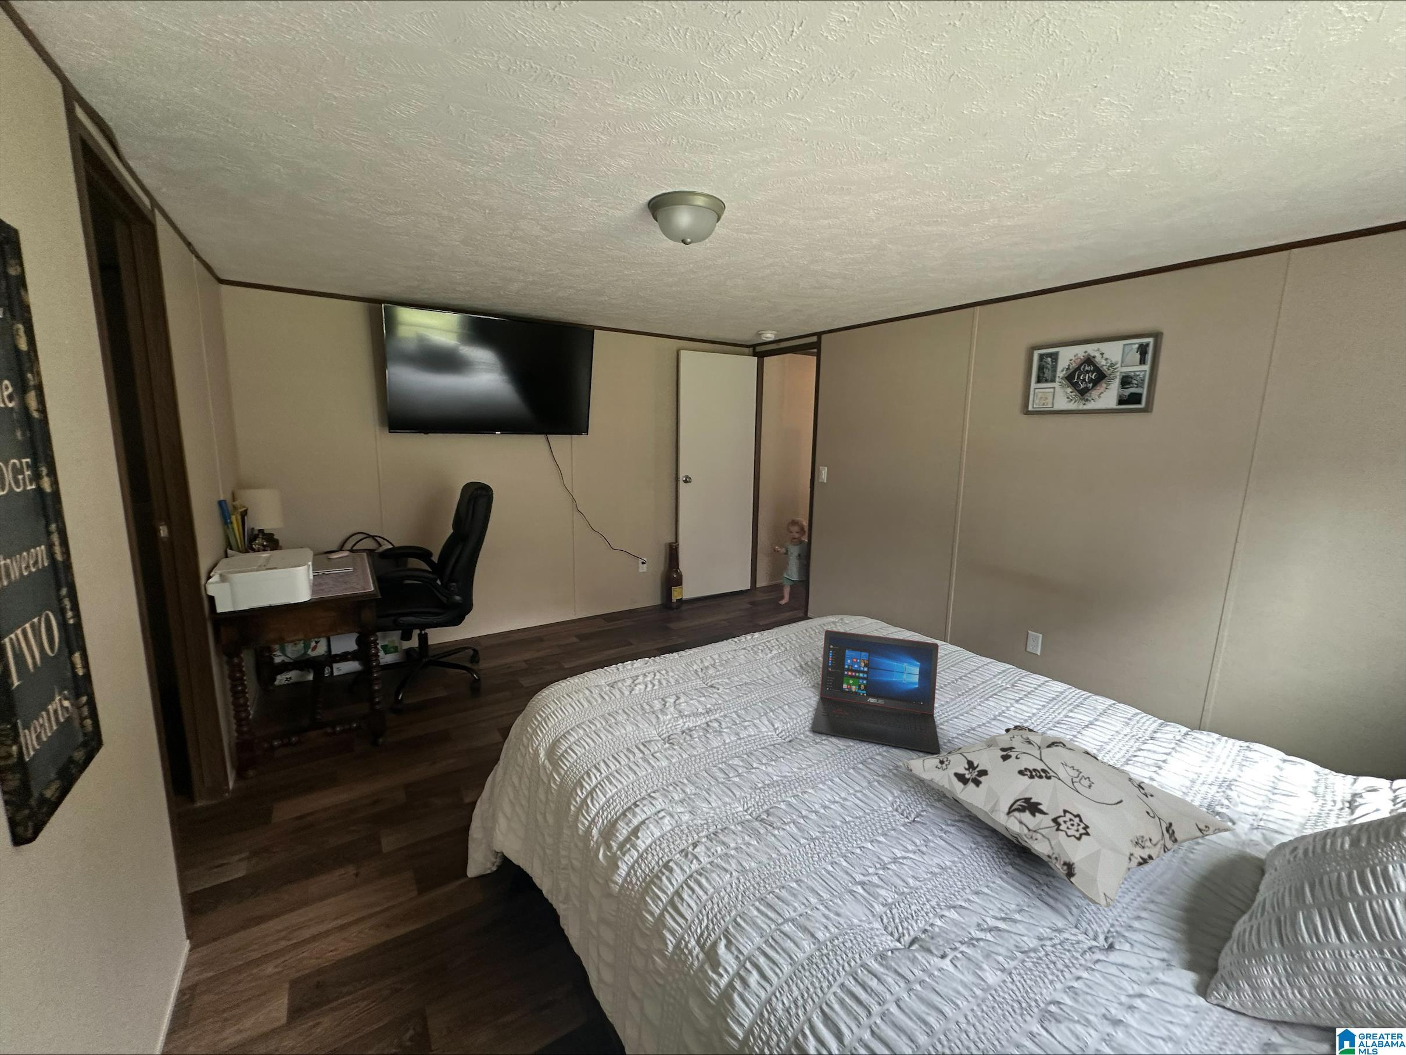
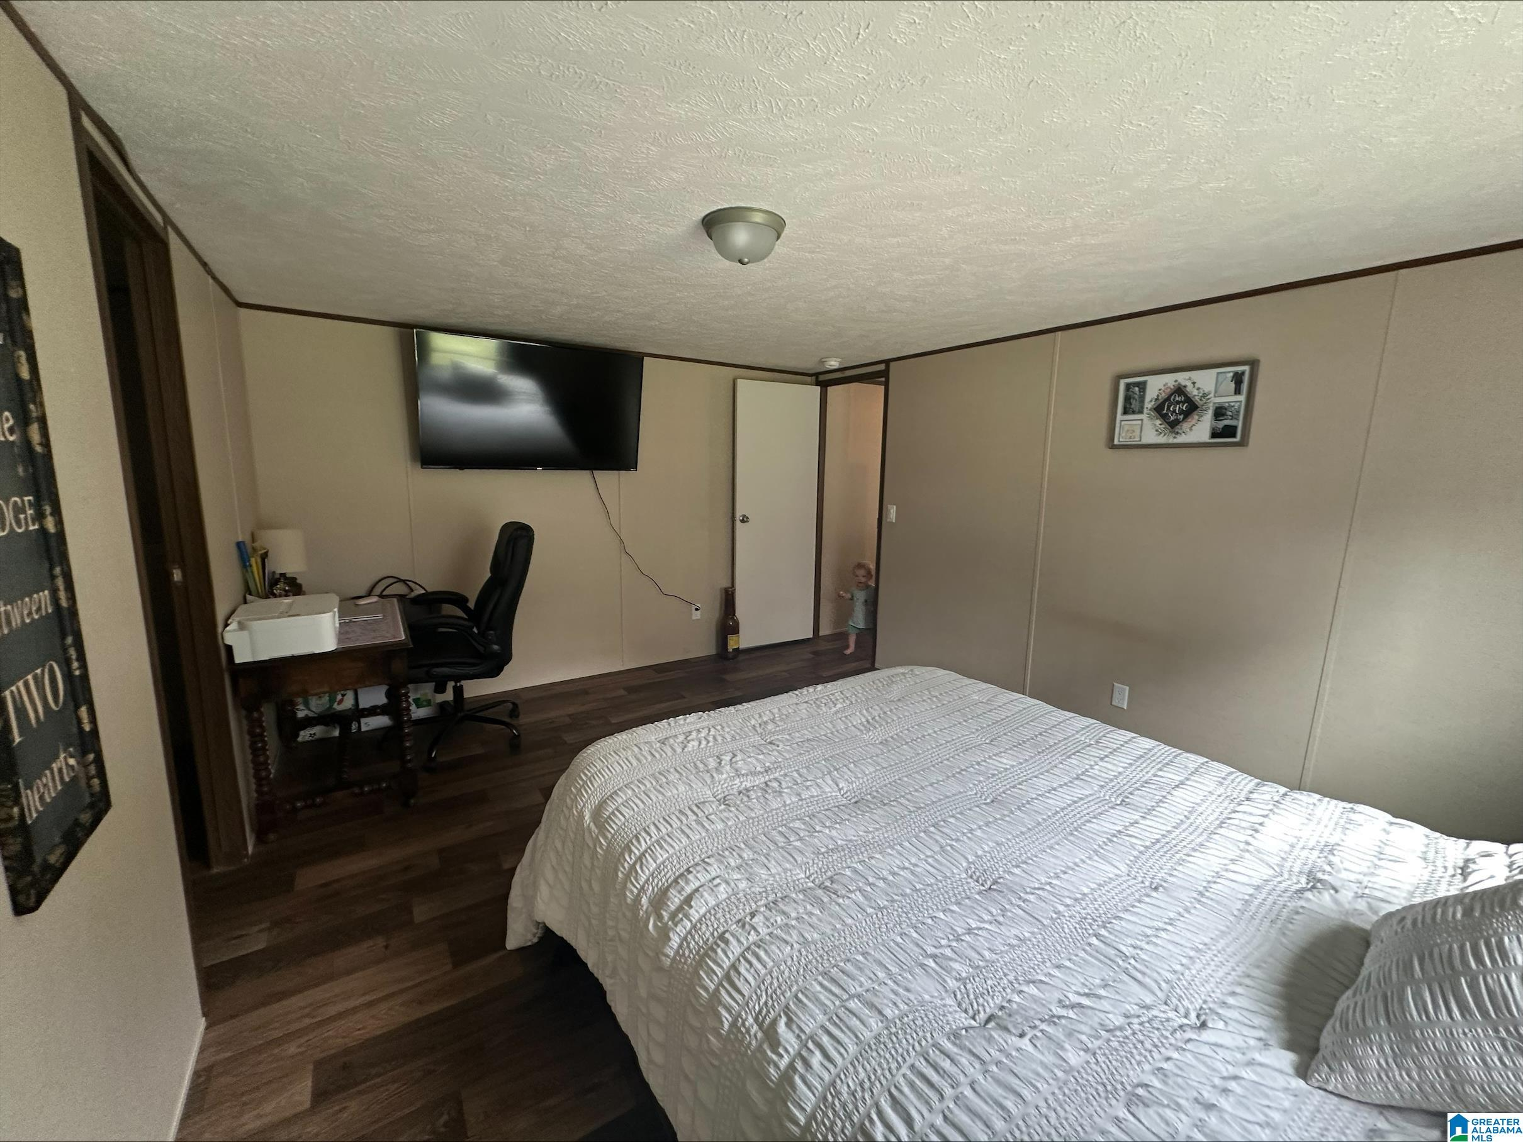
- decorative pillow [897,725,1236,908]
- laptop [811,629,941,754]
